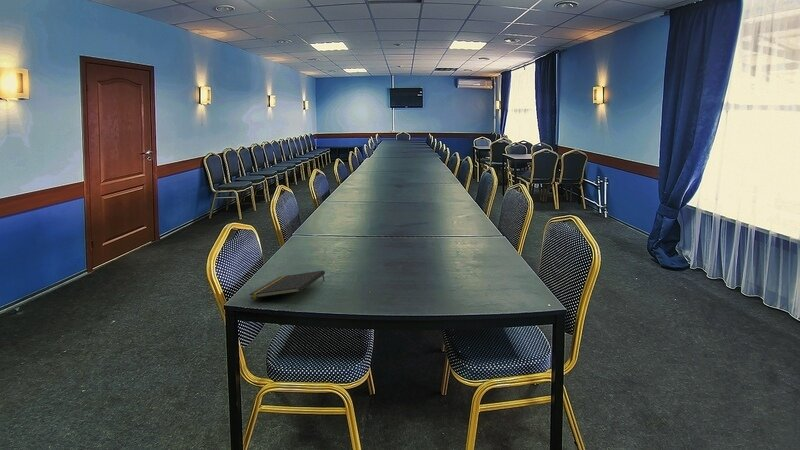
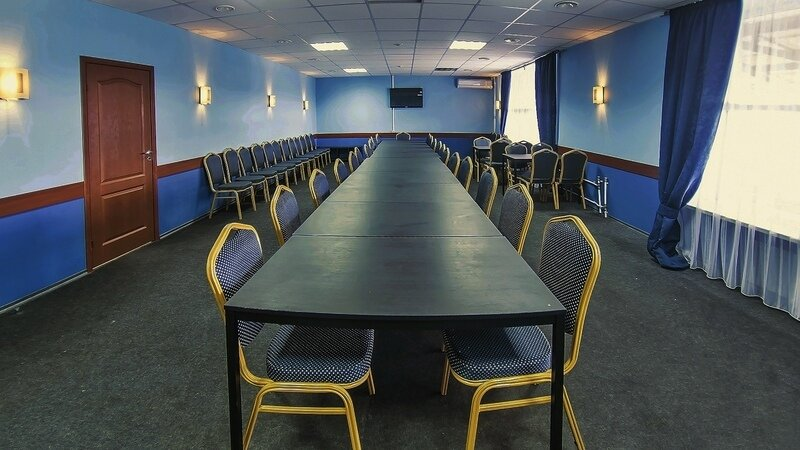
- notepad [248,270,326,300]
